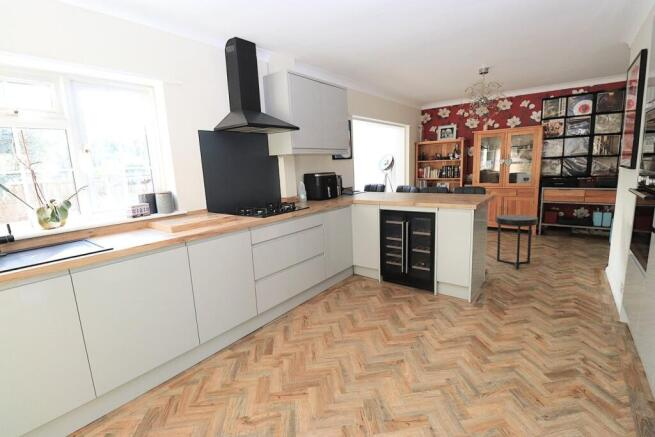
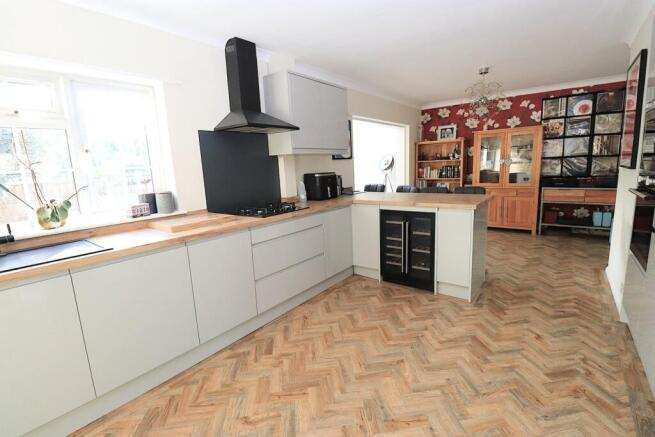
- side table [495,214,539,270]
